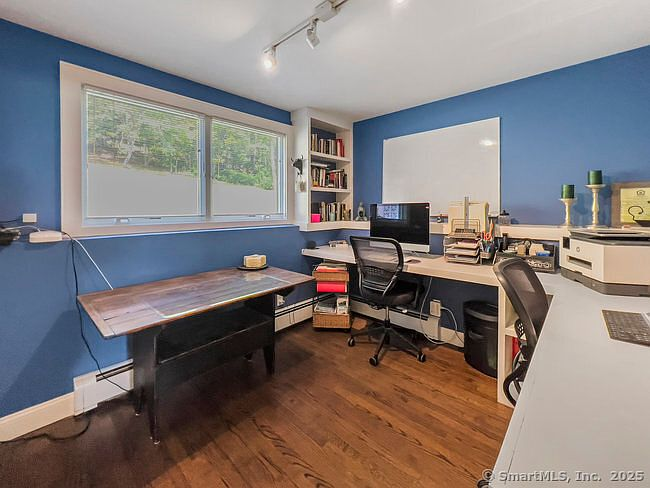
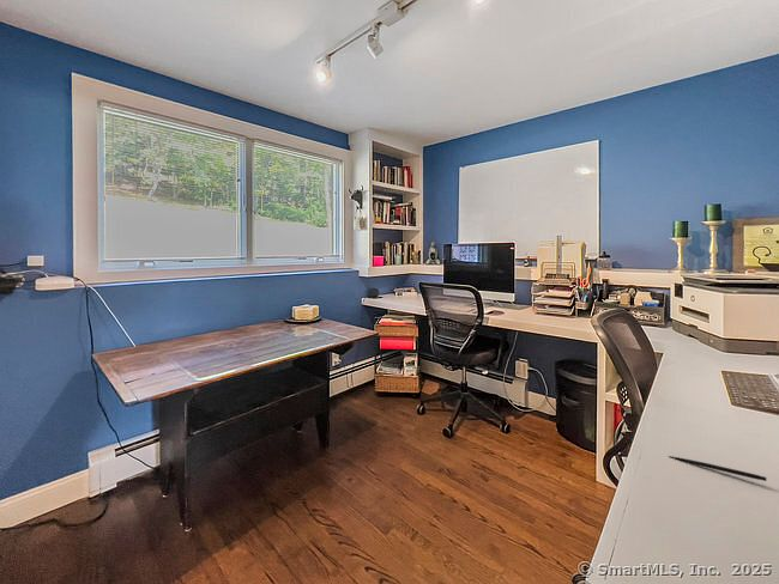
+ pen [668,455,768,482]
